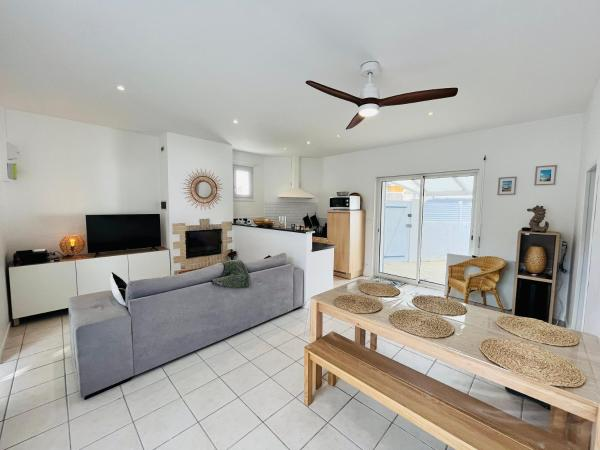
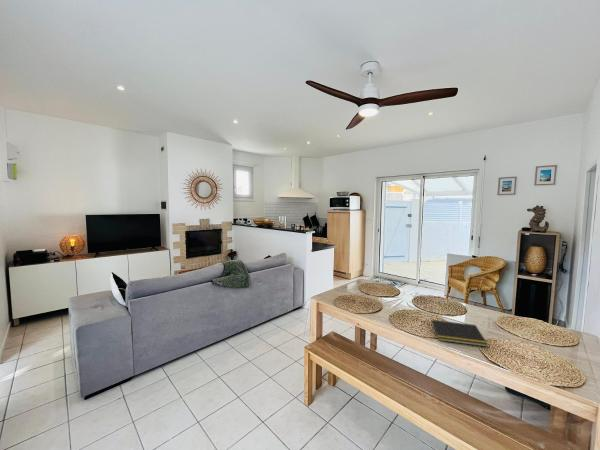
+ notepad [430,319,489,348]
